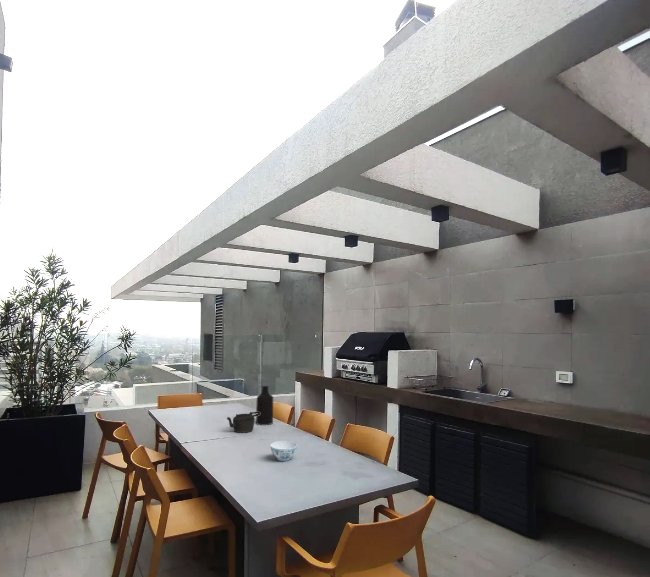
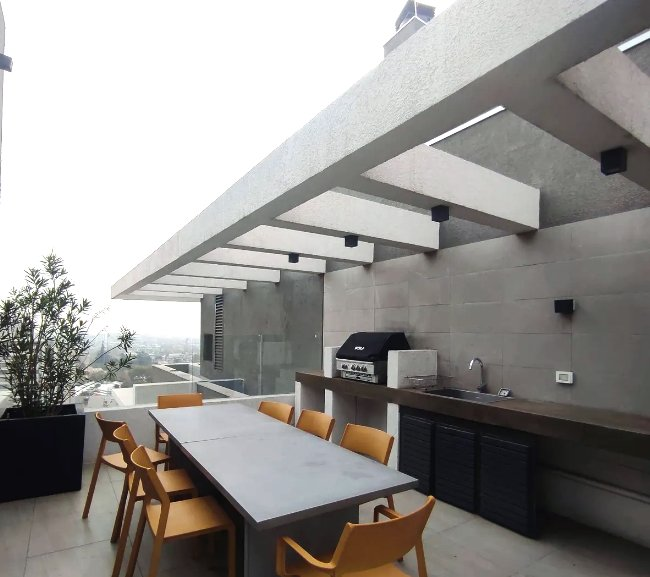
- teapot [226,411,260,434]
- chinaware [269,440,298,462]
- bottle [255,385,274,426]
